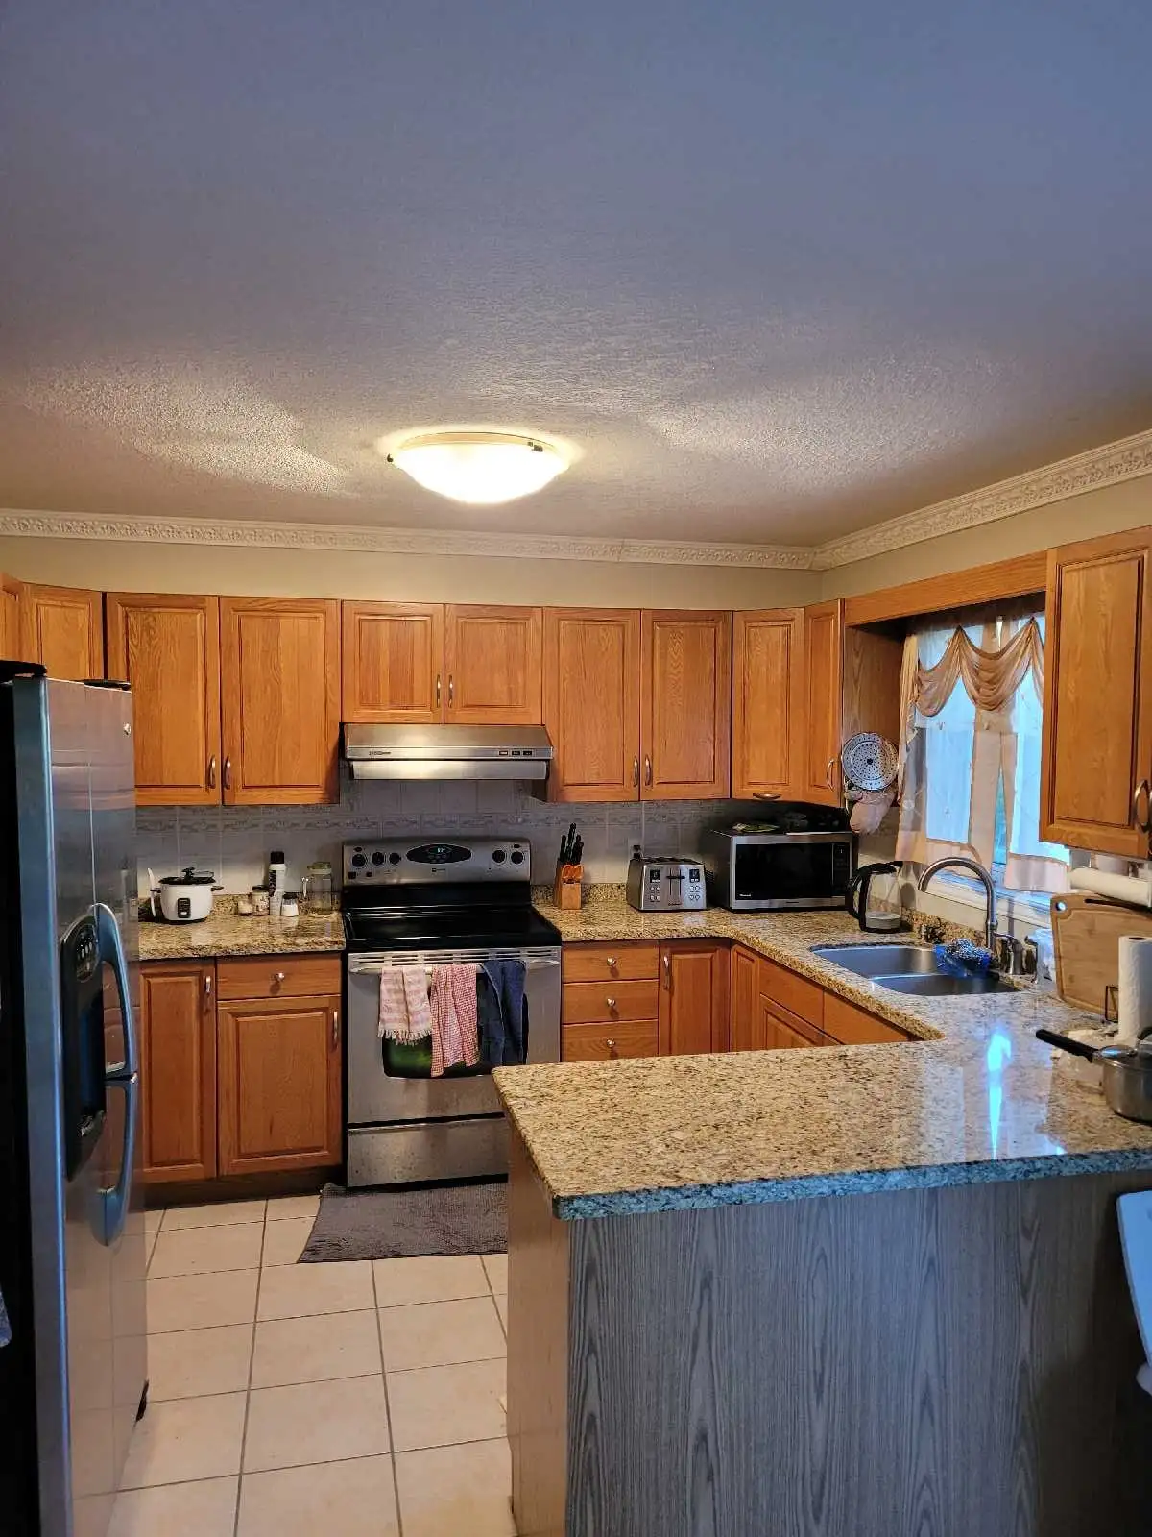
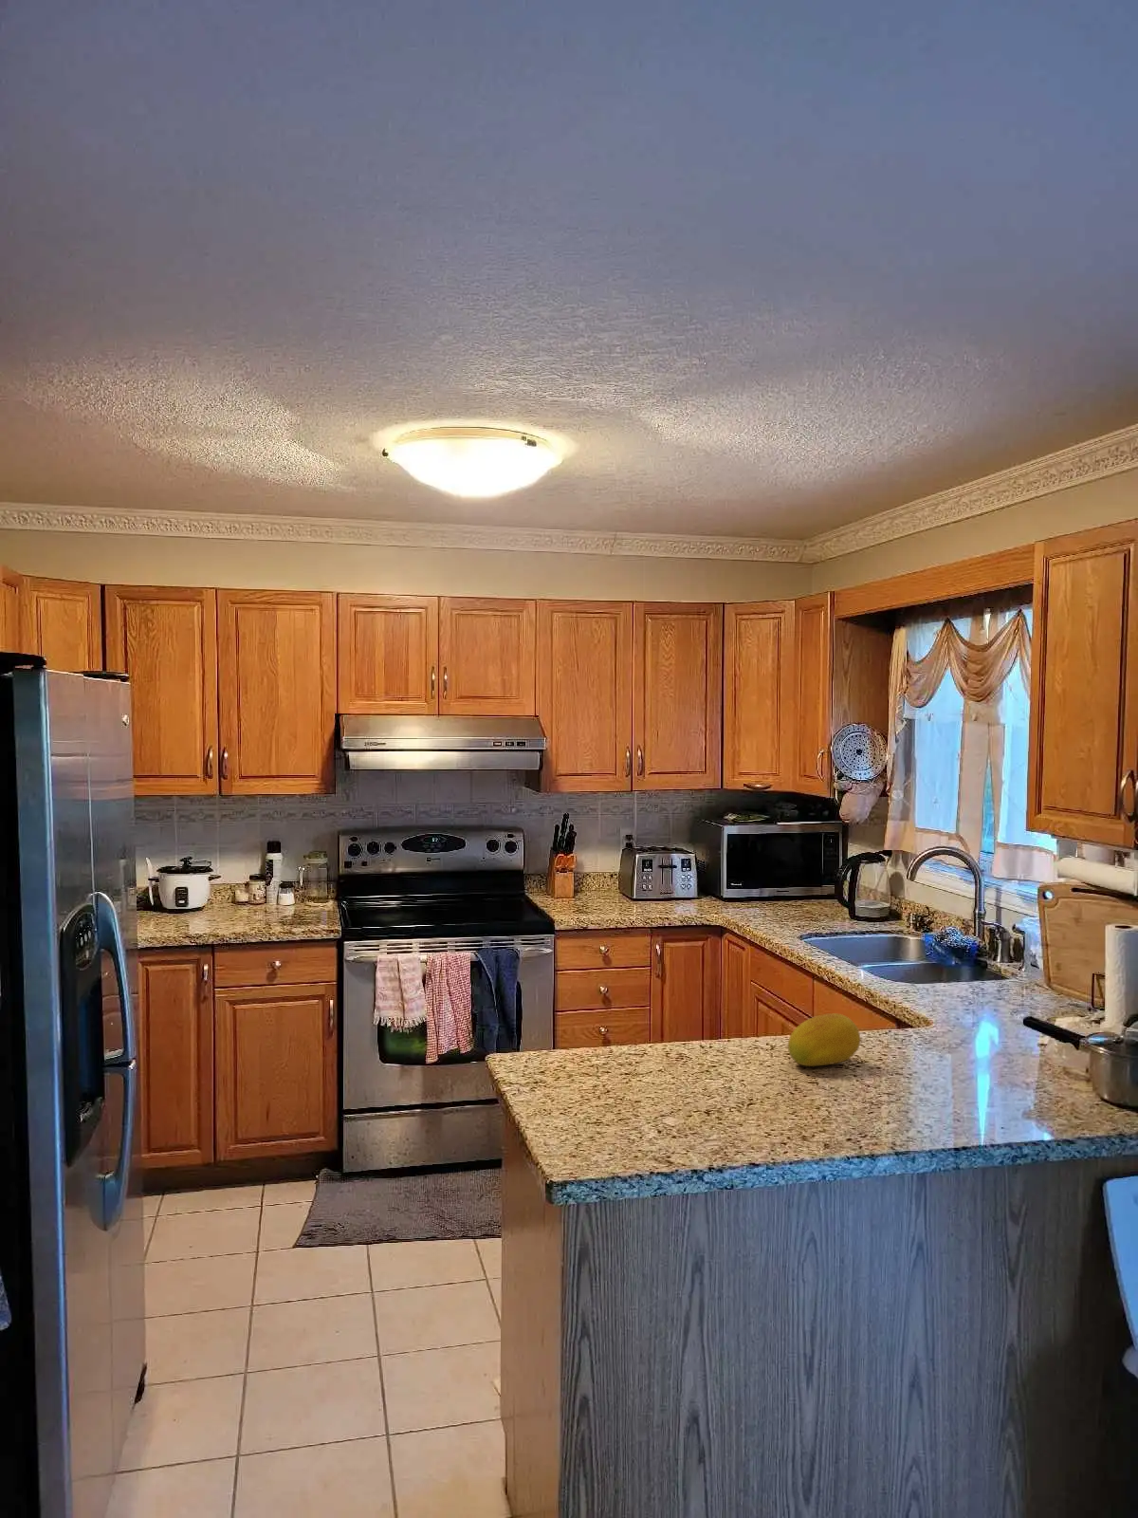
+ fruit [787,1012,862,1067]
